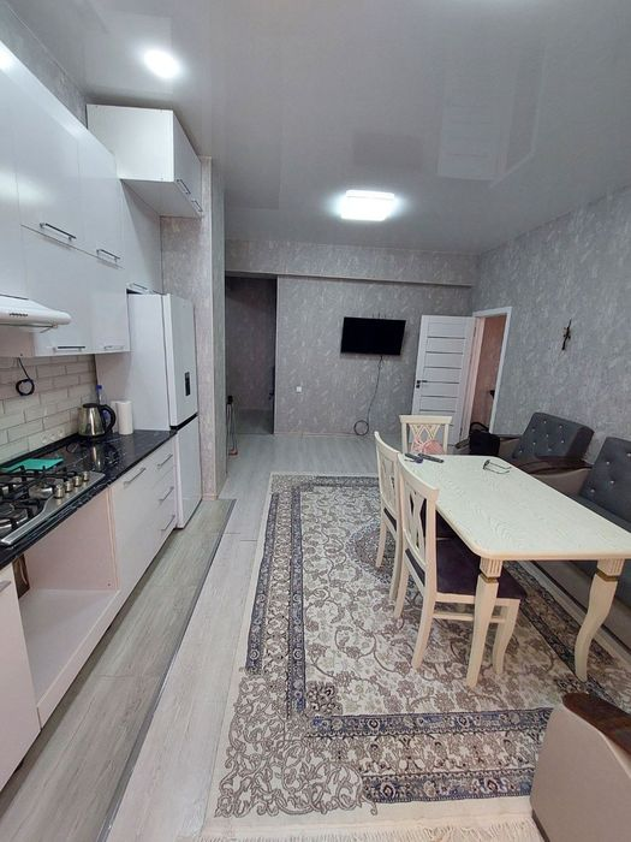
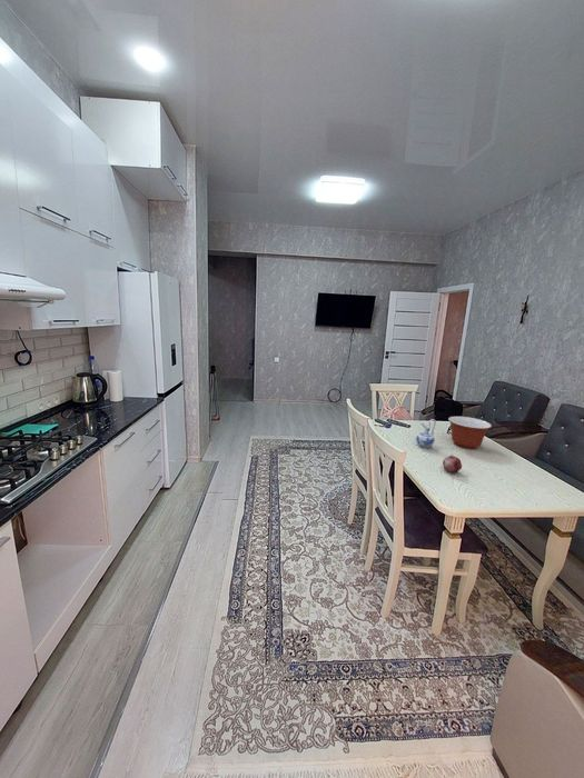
+ ceramic pitcher [415,418,437,449]
+ mixing bowl [447,416,493,449]
+ fruit [442,452,463,473]
